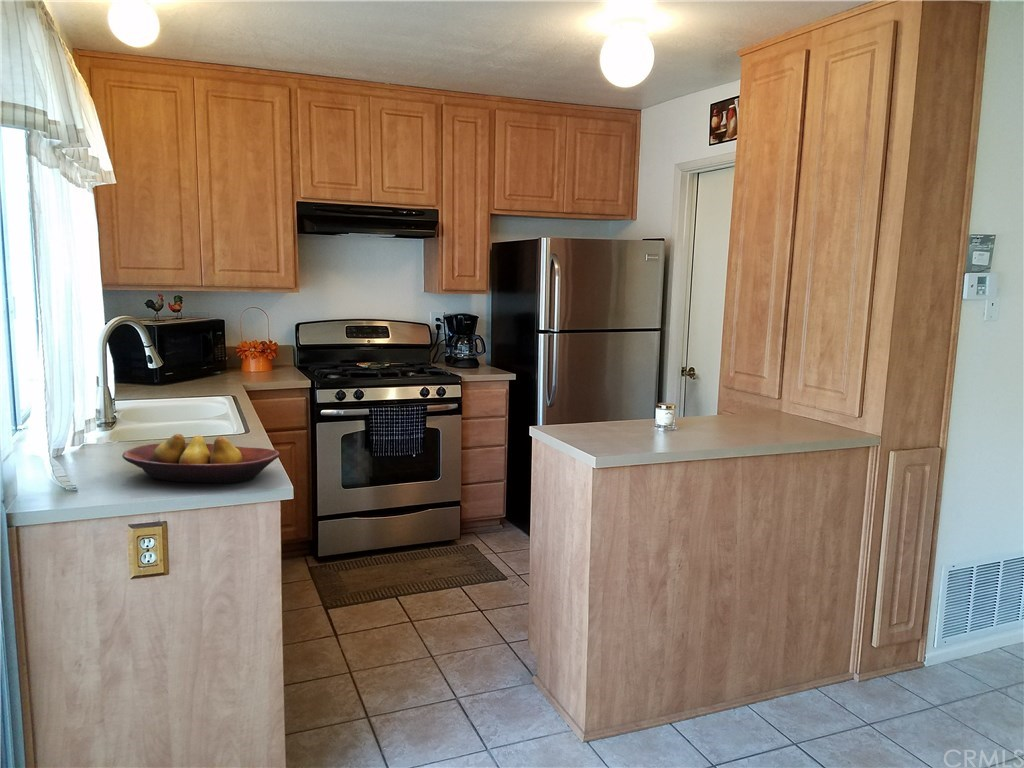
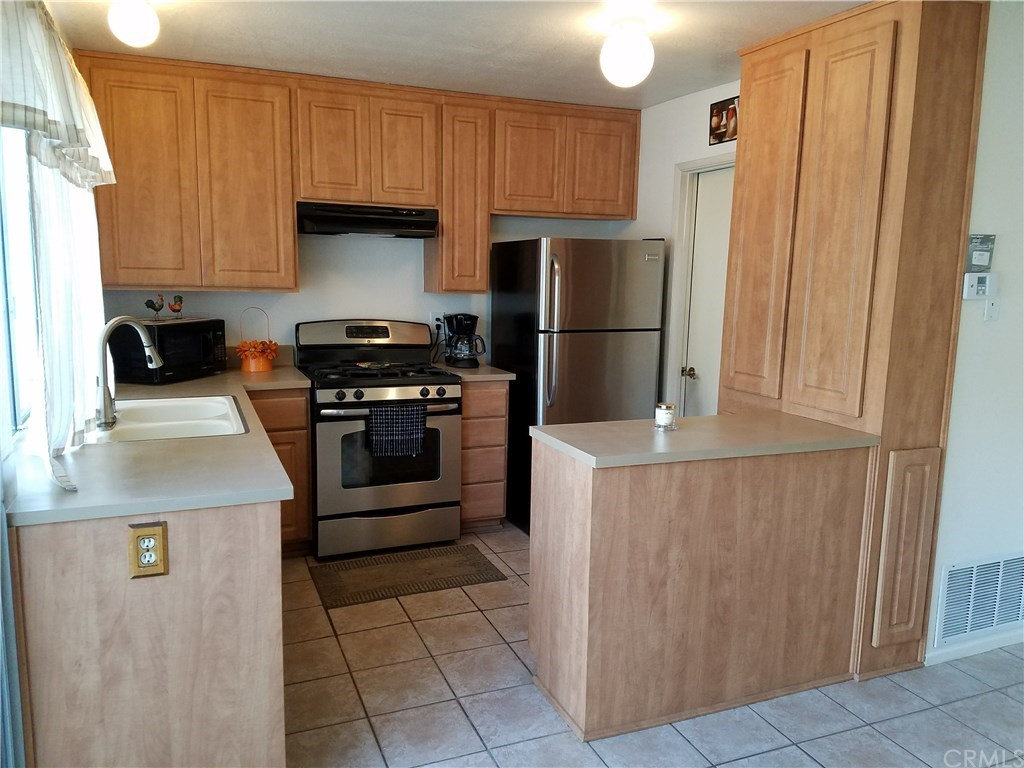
- fruit bowl [122,433,281,484]
